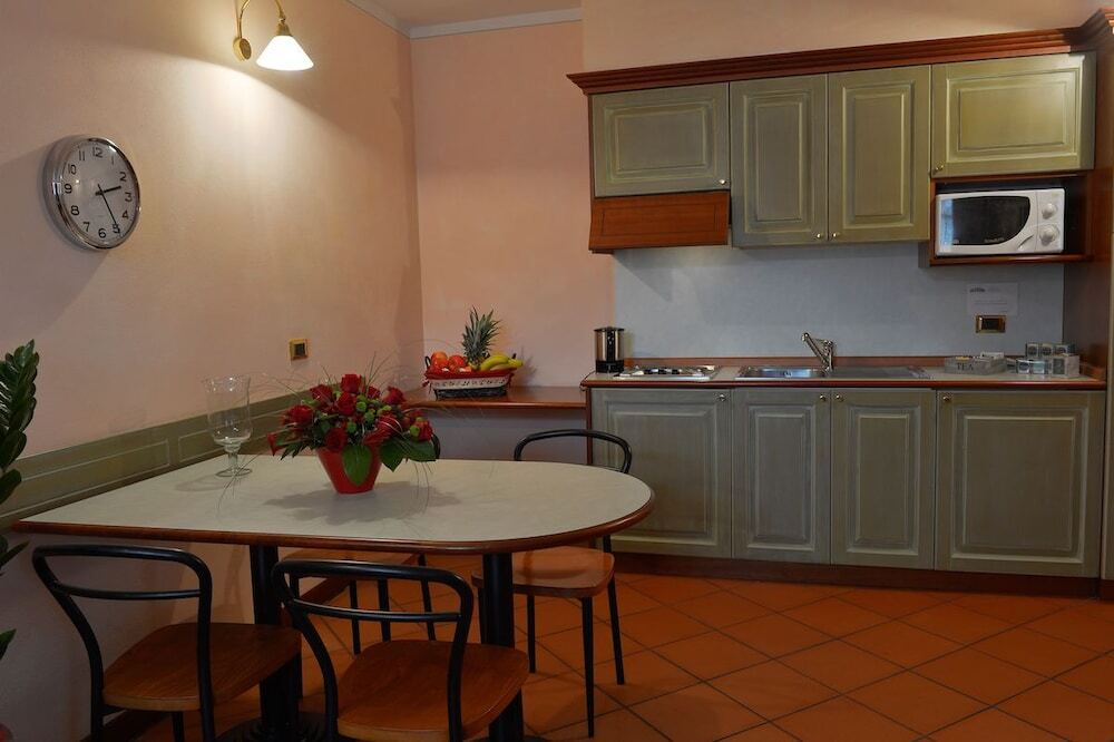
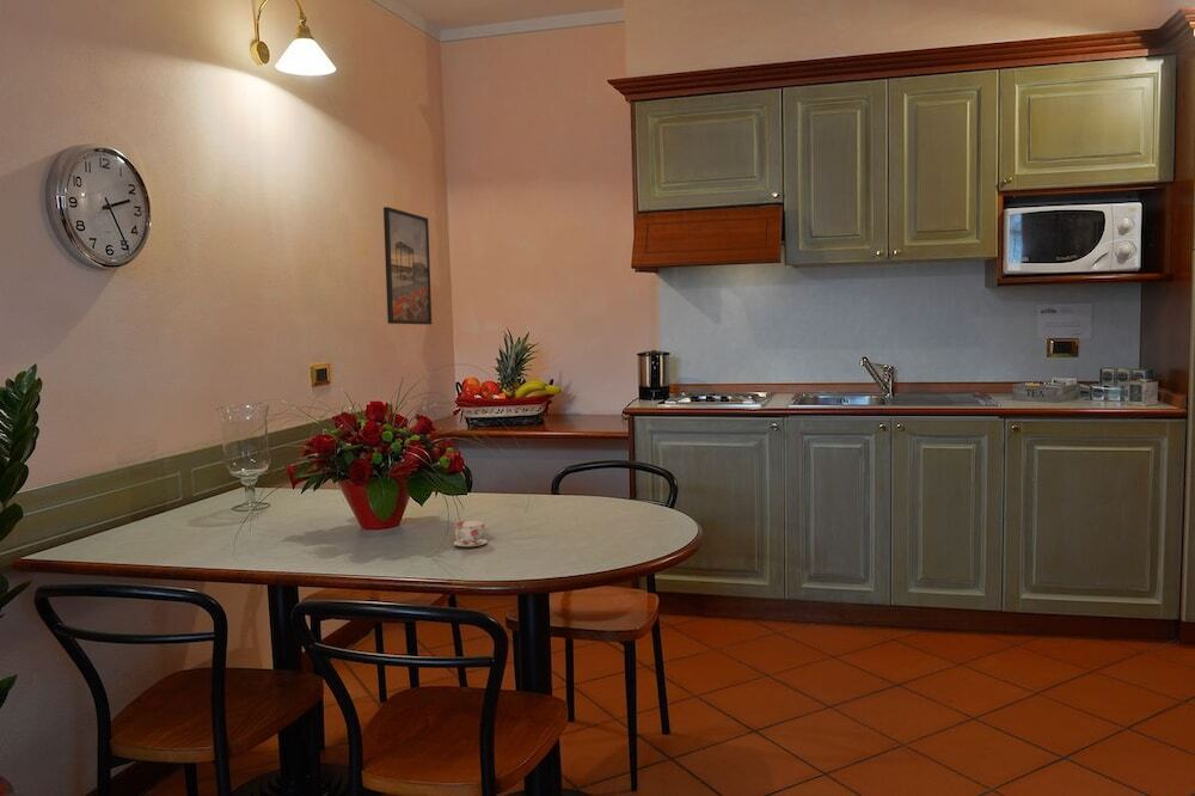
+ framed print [382,206,433,325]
+ teacup [453,520,489,547]
